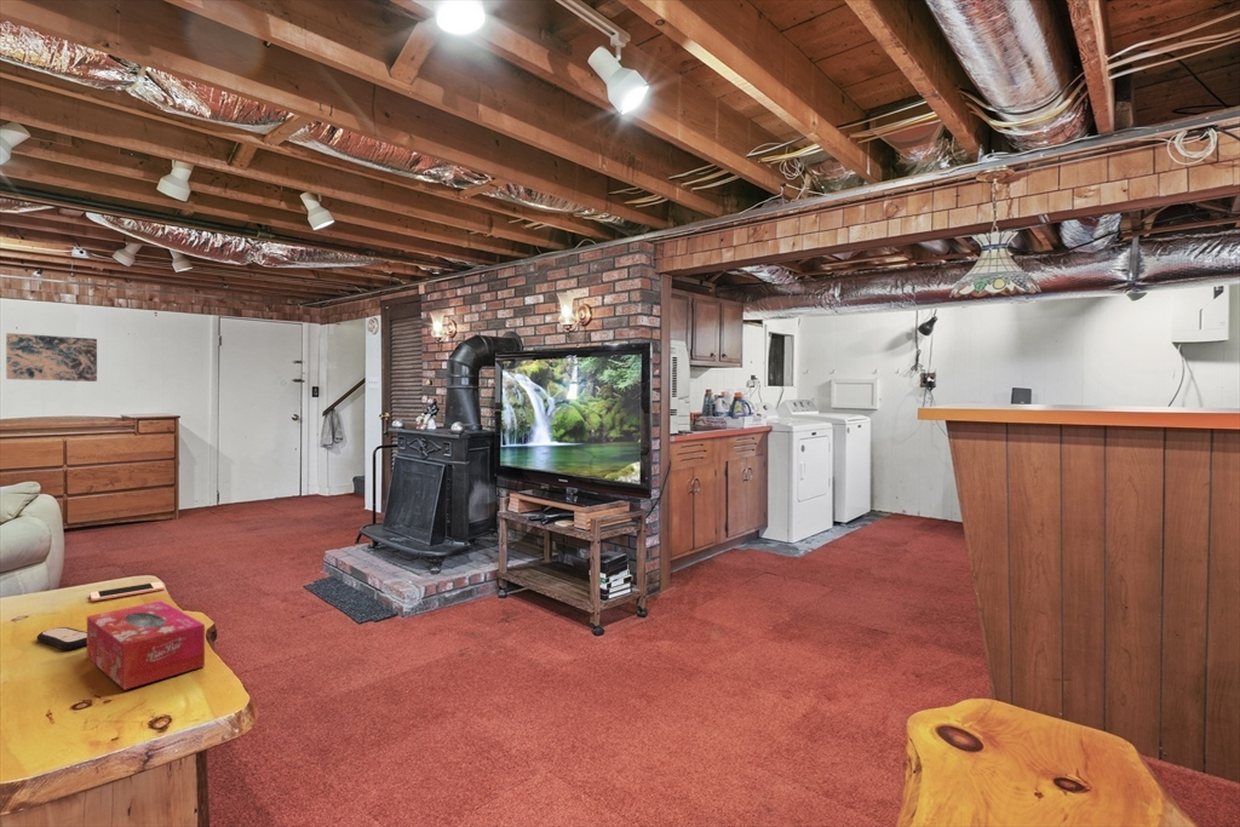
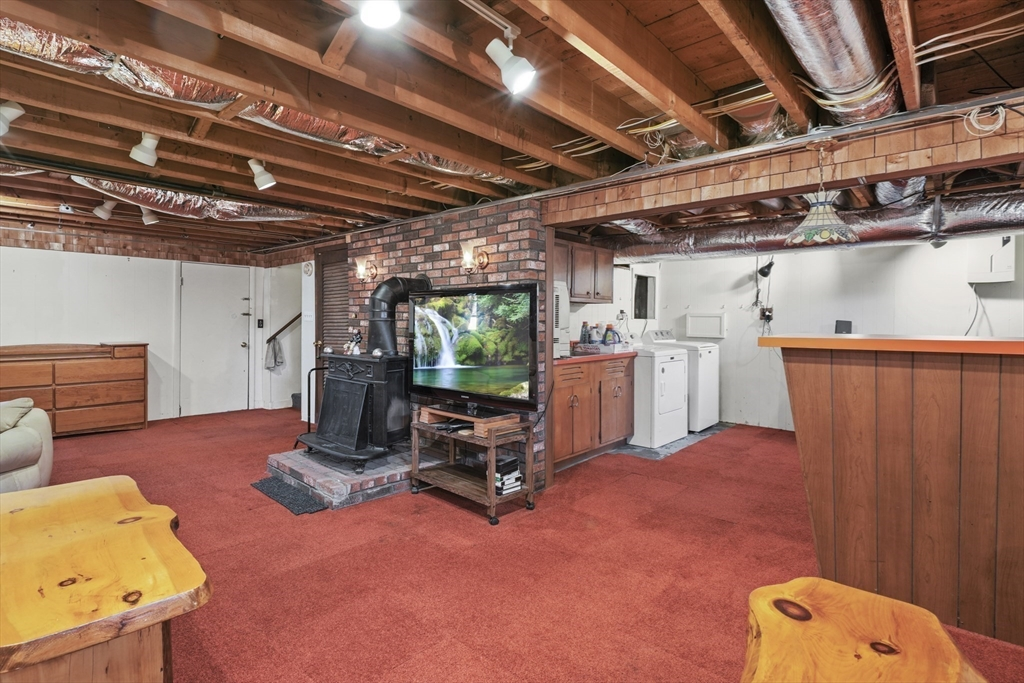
- tissue box [86,599,206,691]
- remote control [35,626,87,651]
- wall art [5,332,98,383]
- cell phone [88,581,166,603]
